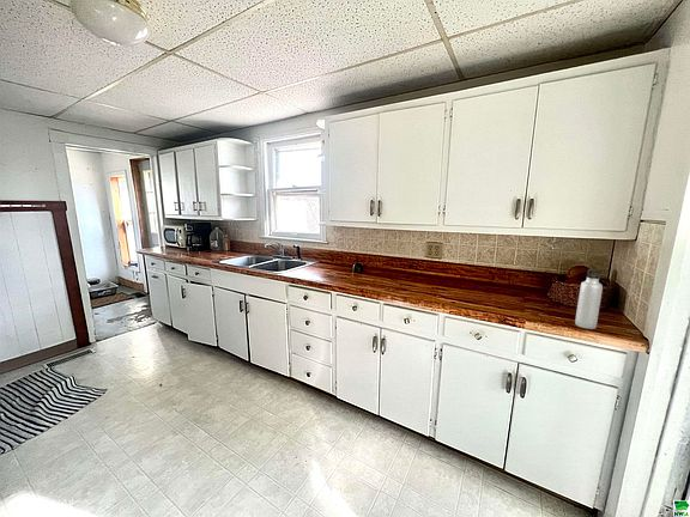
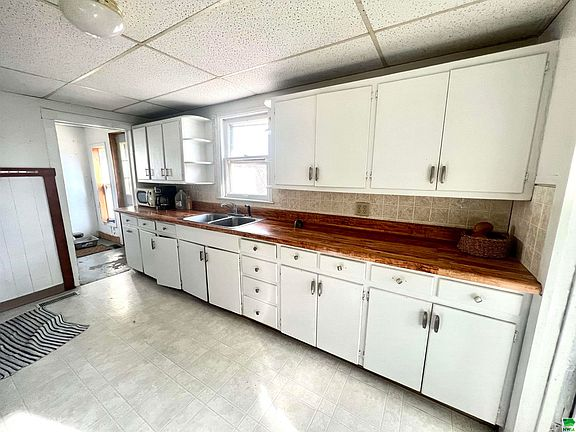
- water bottle [574,268,604,330]
